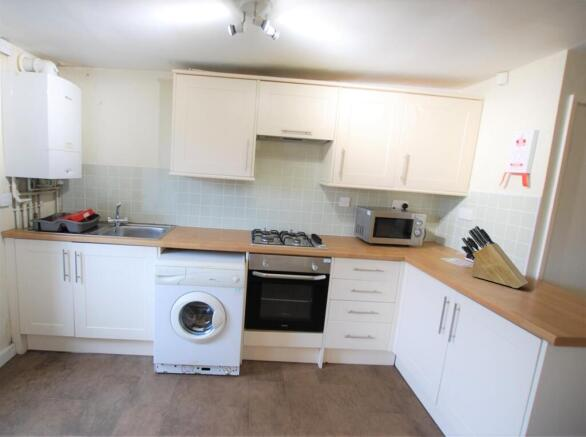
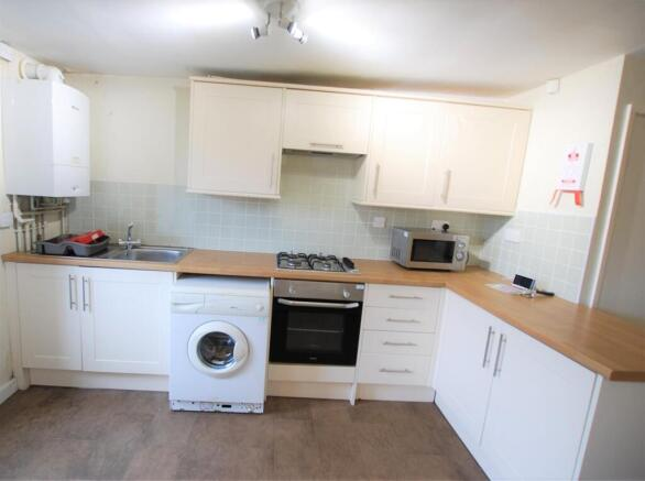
- knife block [461,225,530,289]
